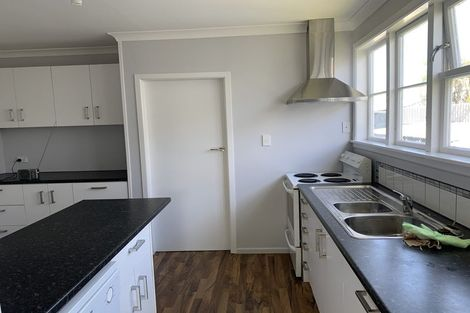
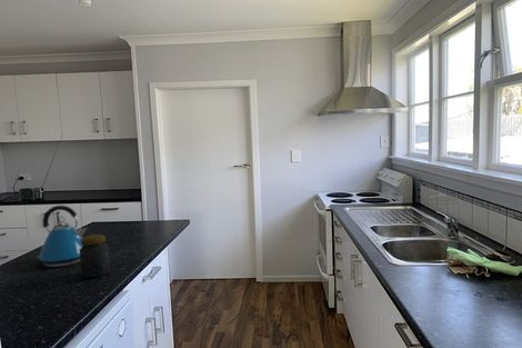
+ jar [79,233,111,279]
+ kettle [36,205,88,268]
